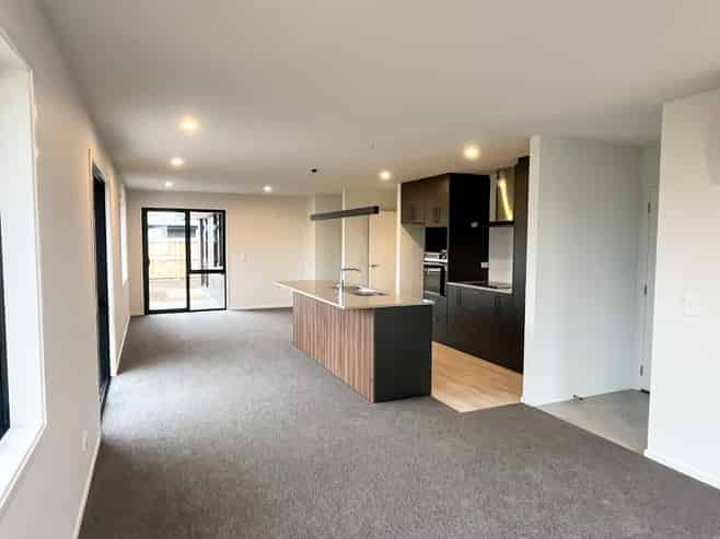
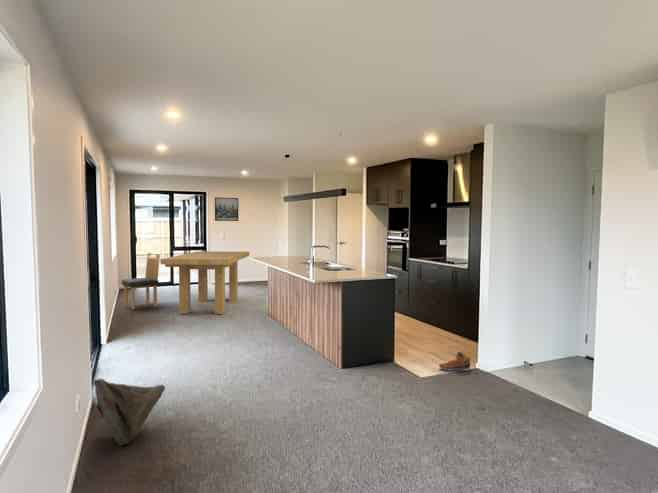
+ dining table [159,250,250,315]
+ sneaker [438,351,472,372]
+ dining chair [121,252,161,310]
+ bag [92,378,166,447]
+ wall art [214,196,239,222]
